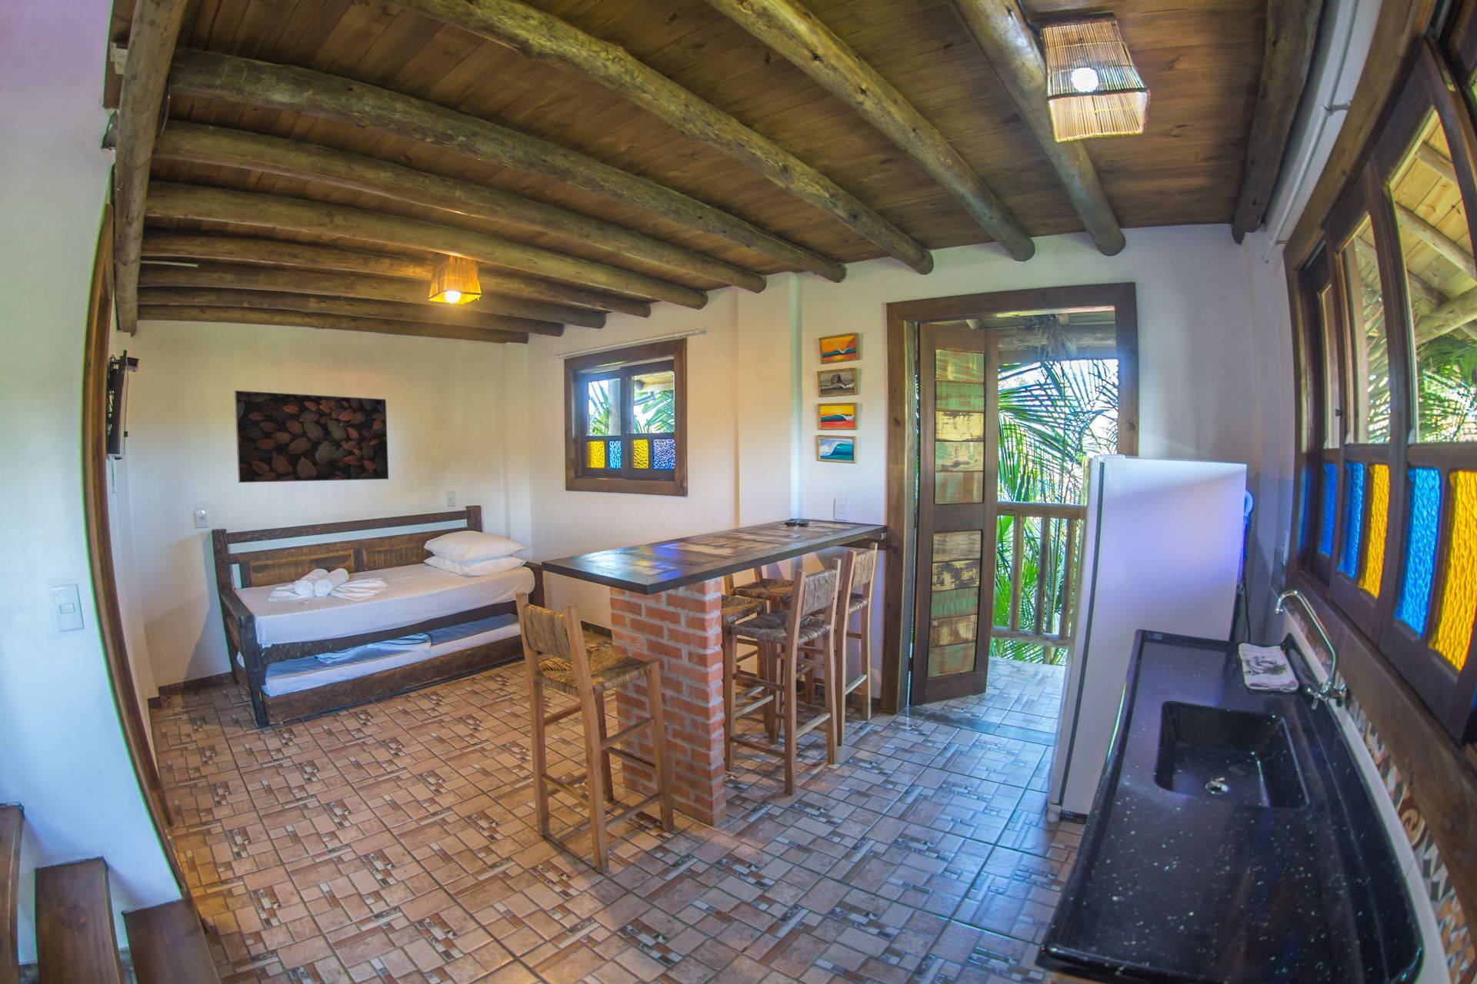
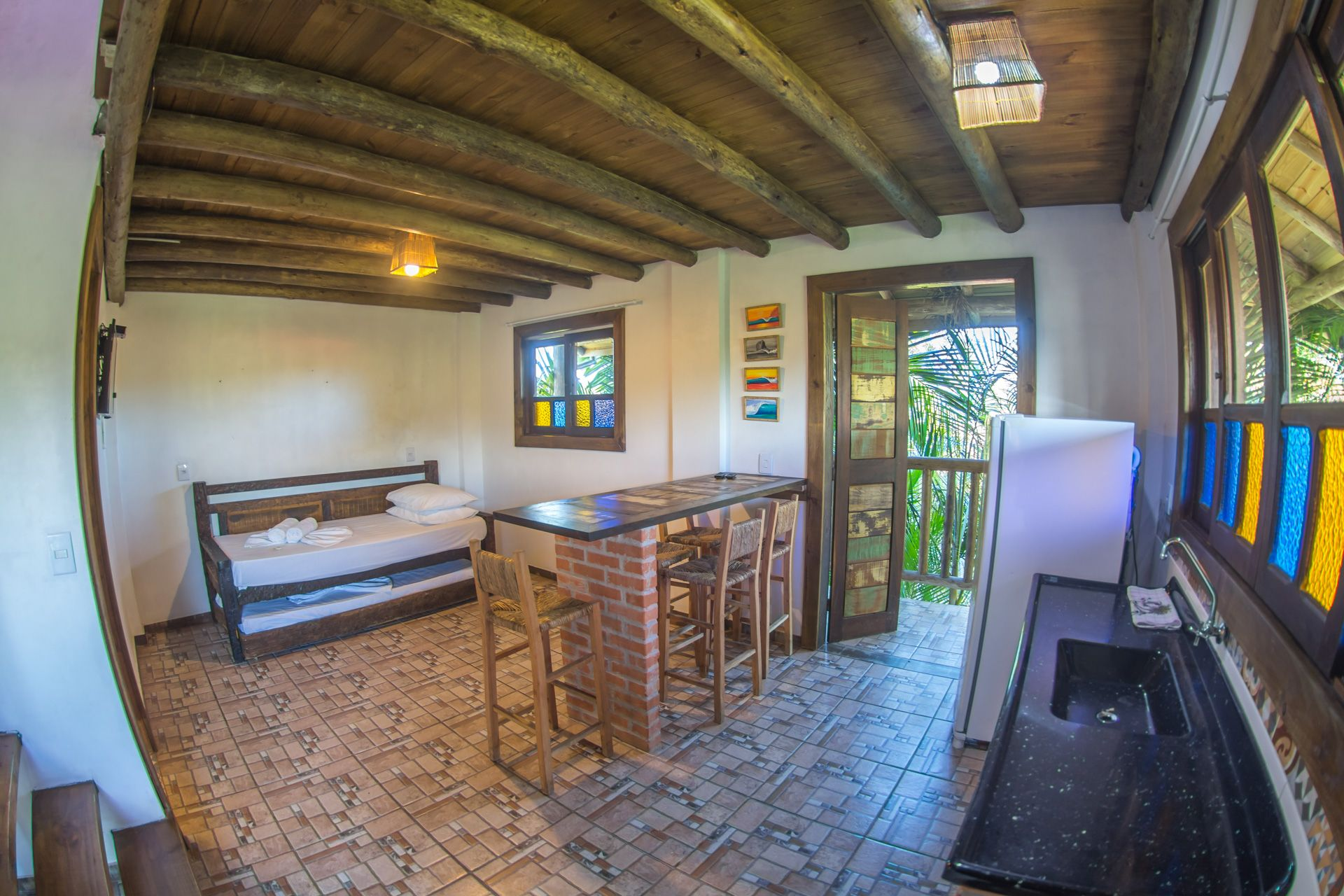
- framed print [234,390,389,483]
